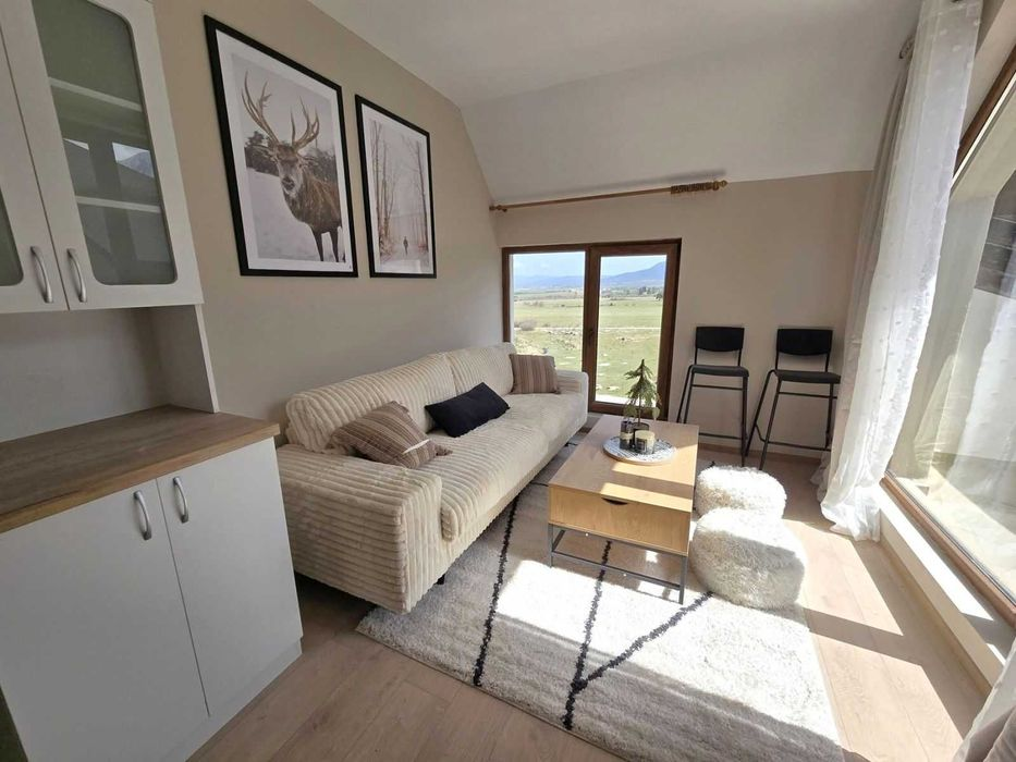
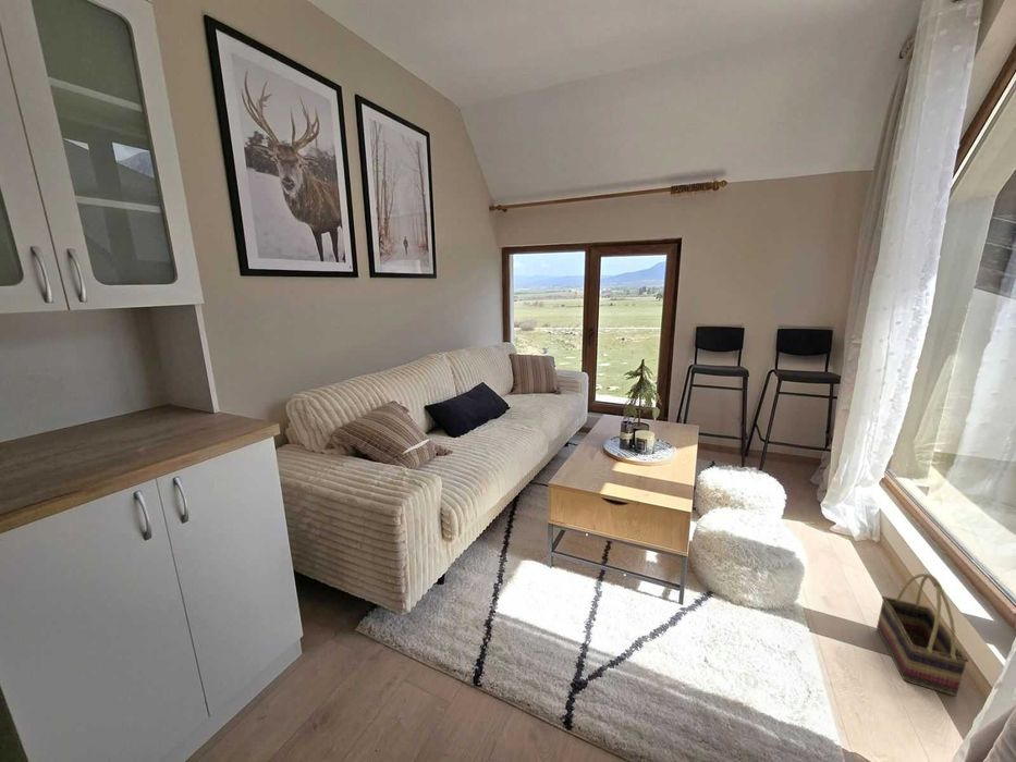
+ basket [876,573,970,698]
